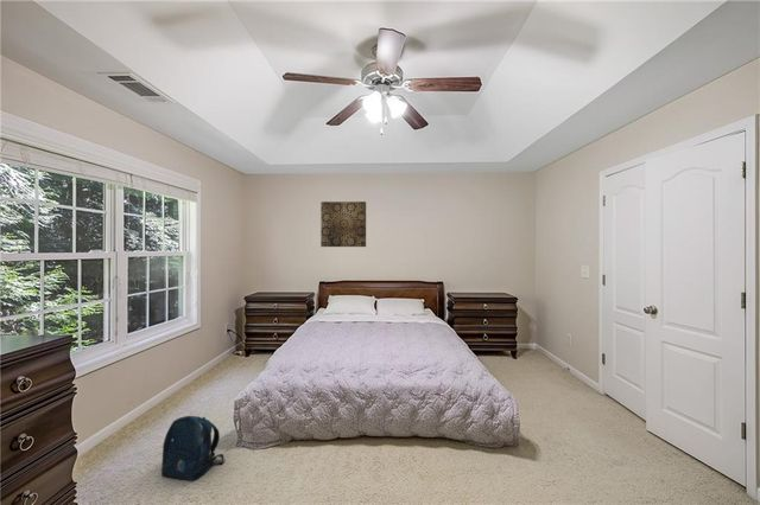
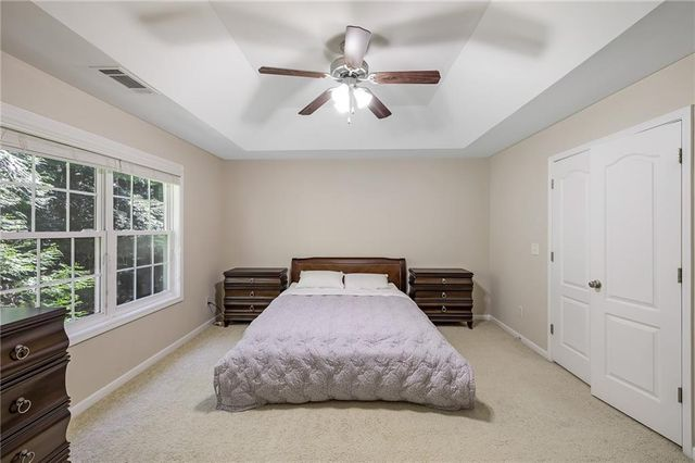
- backpack [160,415,227,482]
- wall art [319,200,367,248]
